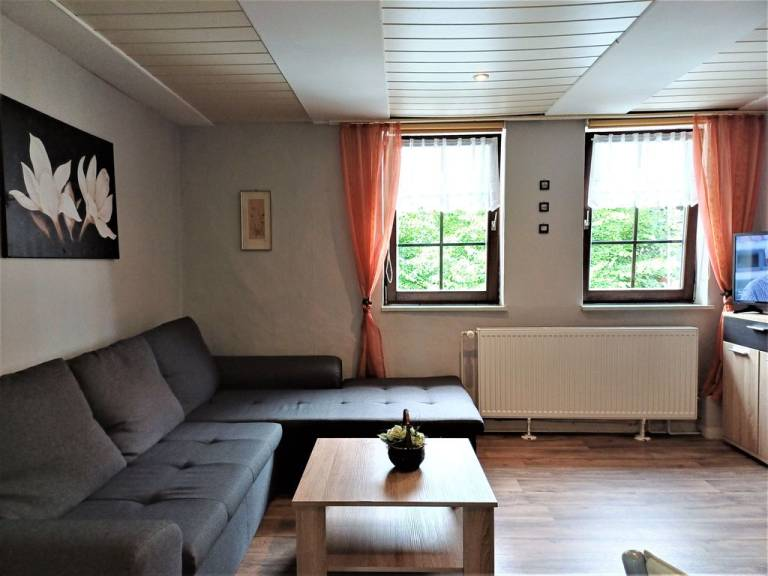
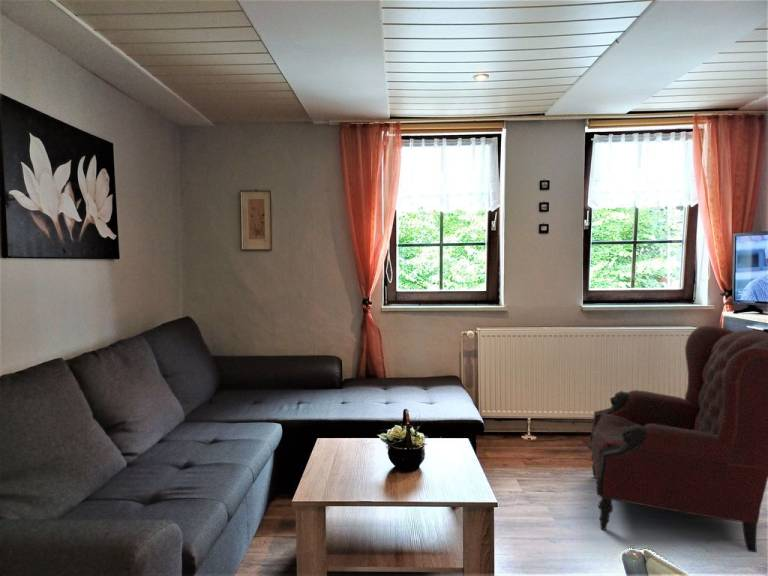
+ armchair [589,325,768,554]
